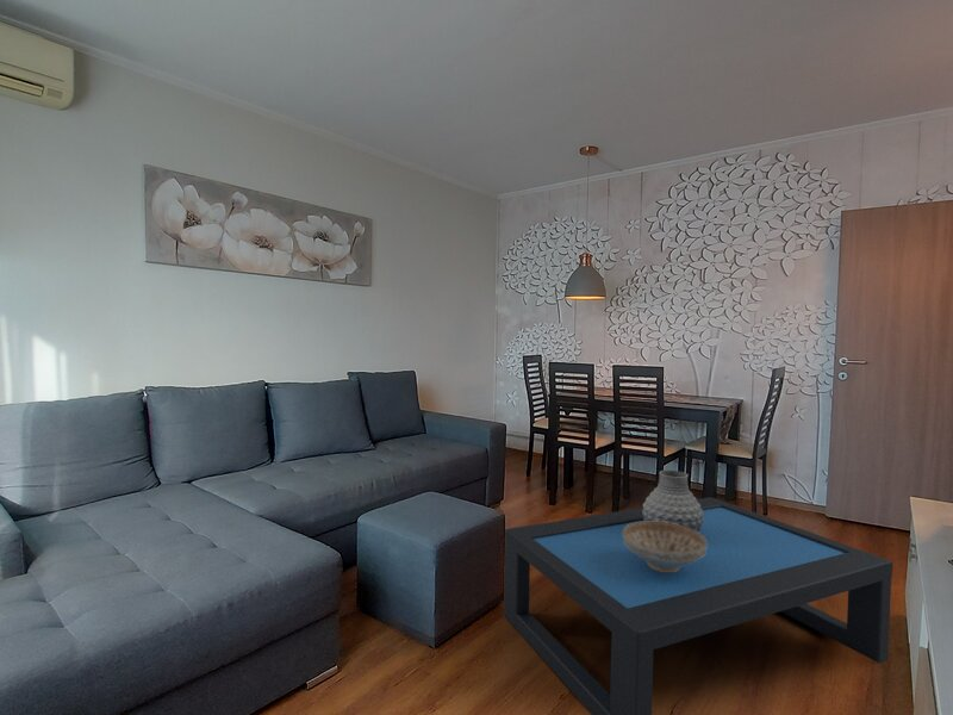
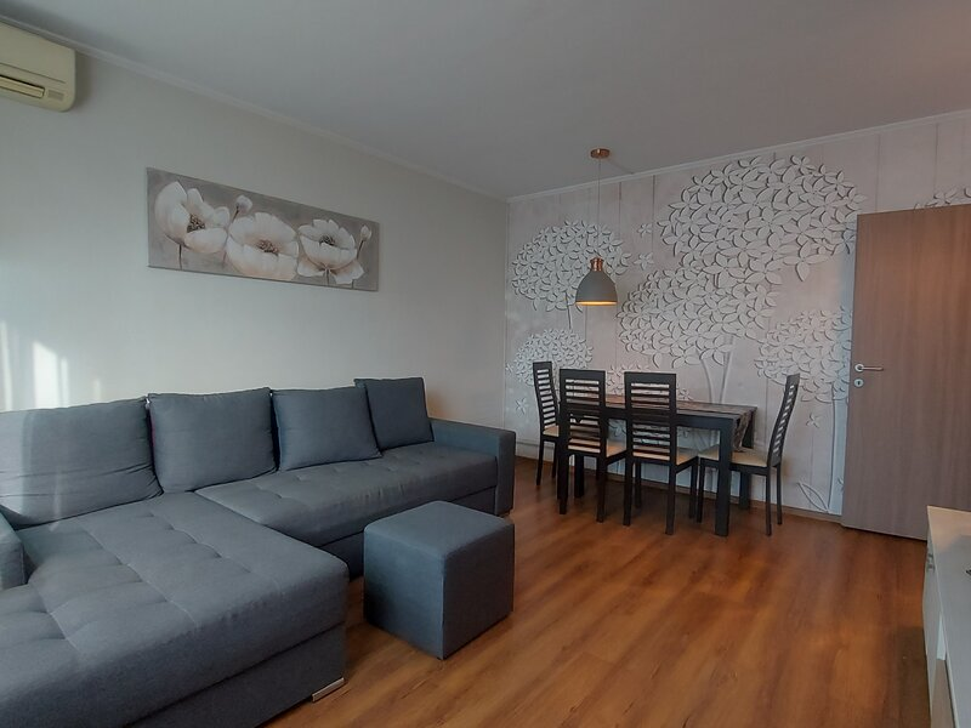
- vase [642,470,704,531]
- decorative bowl [623,522,706,572]
- coffee table [503,496,893,715]
